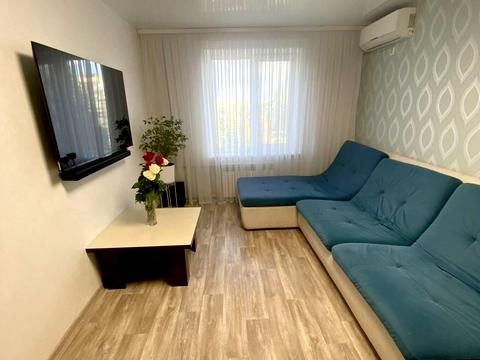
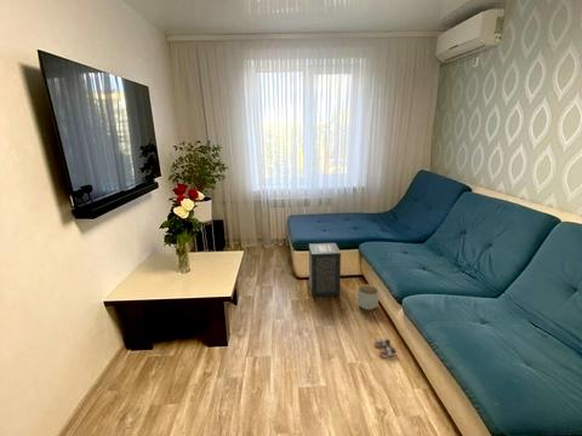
+ planter [356,283,381,311]
+ sneaker [372,337,396,358]
+ speaker [308,242,342,298]
